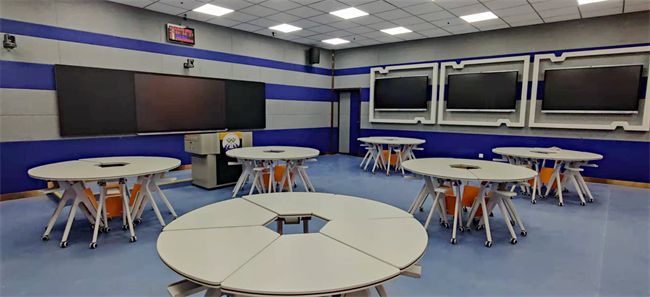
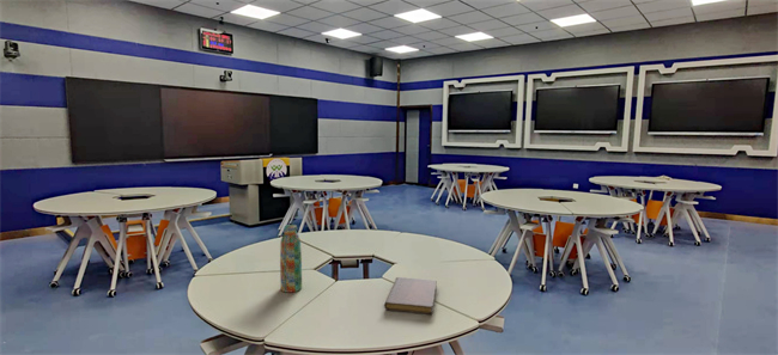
+ water bottle [279,224,303,294]
+ notebook [383,276,438,314]
